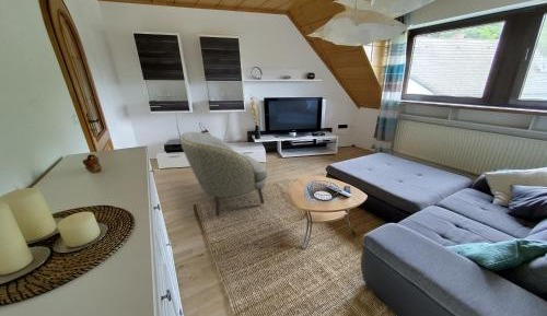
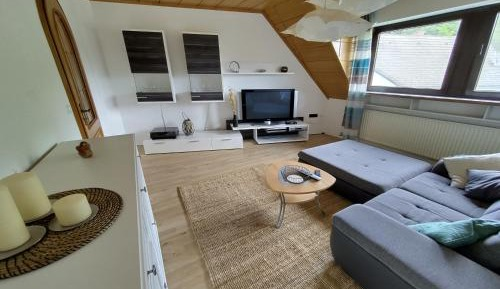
- armchair [179,131,268,218]
